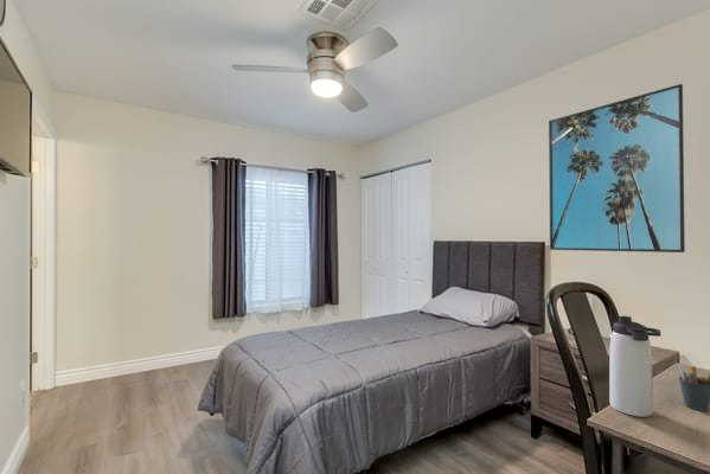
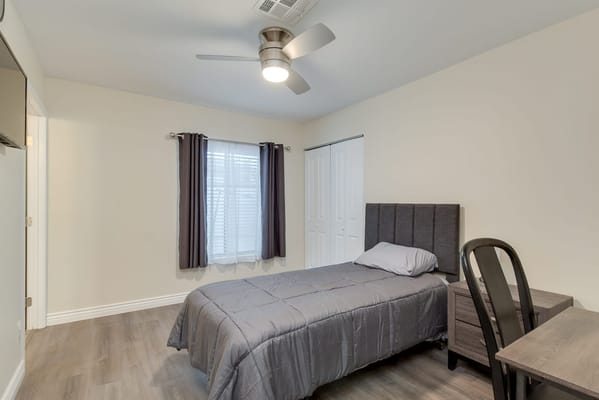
- pen holder [677,363,710,412]
- thermos bottle [608,315,661,418]
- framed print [548,83,686,254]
